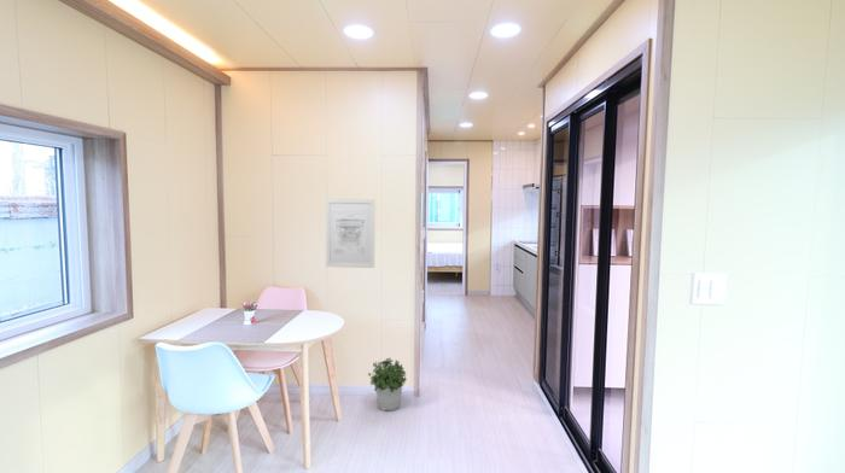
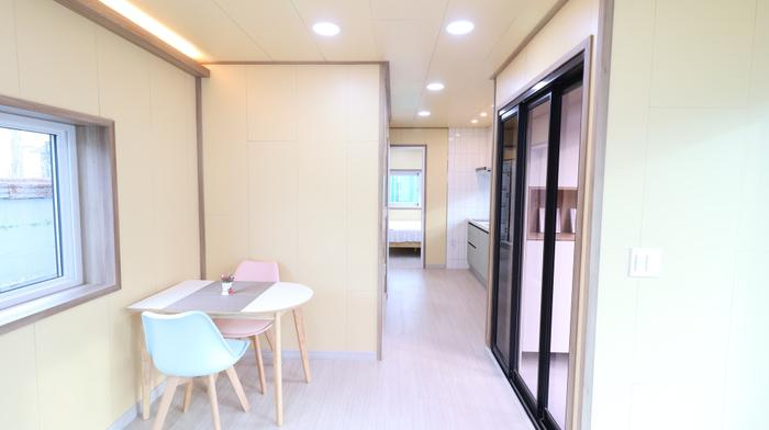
- potted plant [367,357,408,411]
- wall art [325,198,375,269]
